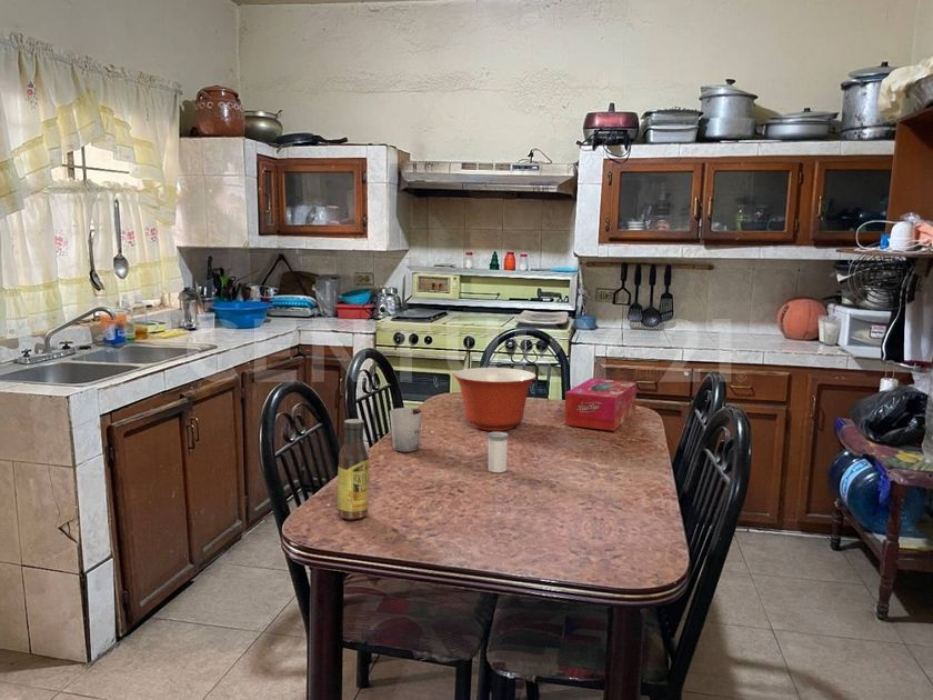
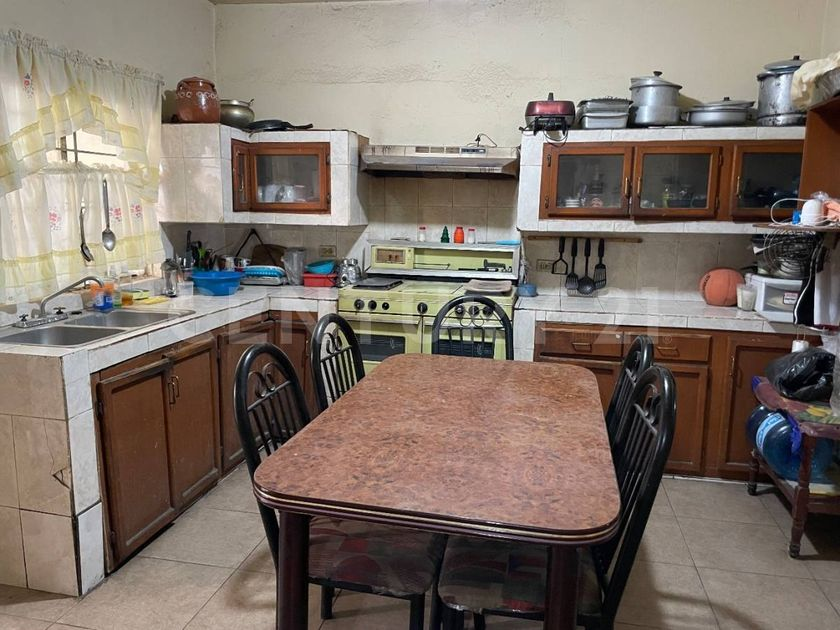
- salt shaker [486,431,509,473]
- tissue box [563,377,638,432]
- sauce bottle [337,418,370,521]
- mixing bowl [452,367,538,432]
- cup [389,407,423,453]
